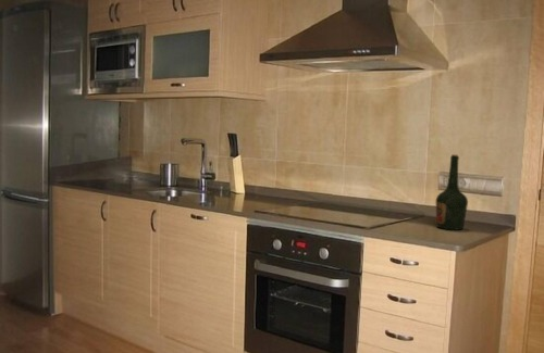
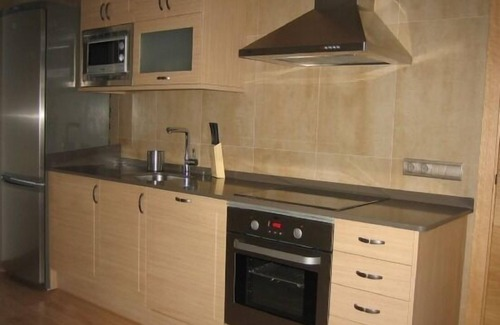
- bottle [435,153,469,231]
